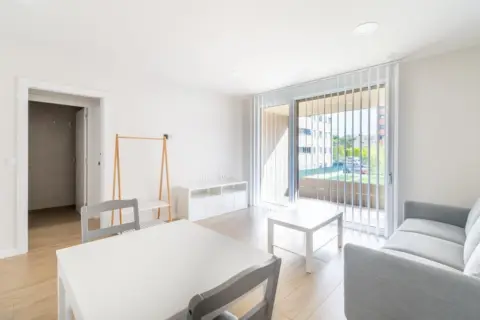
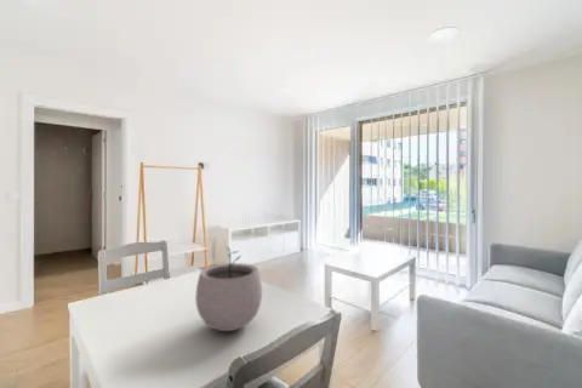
+ plant pot [194,246,263,332]
